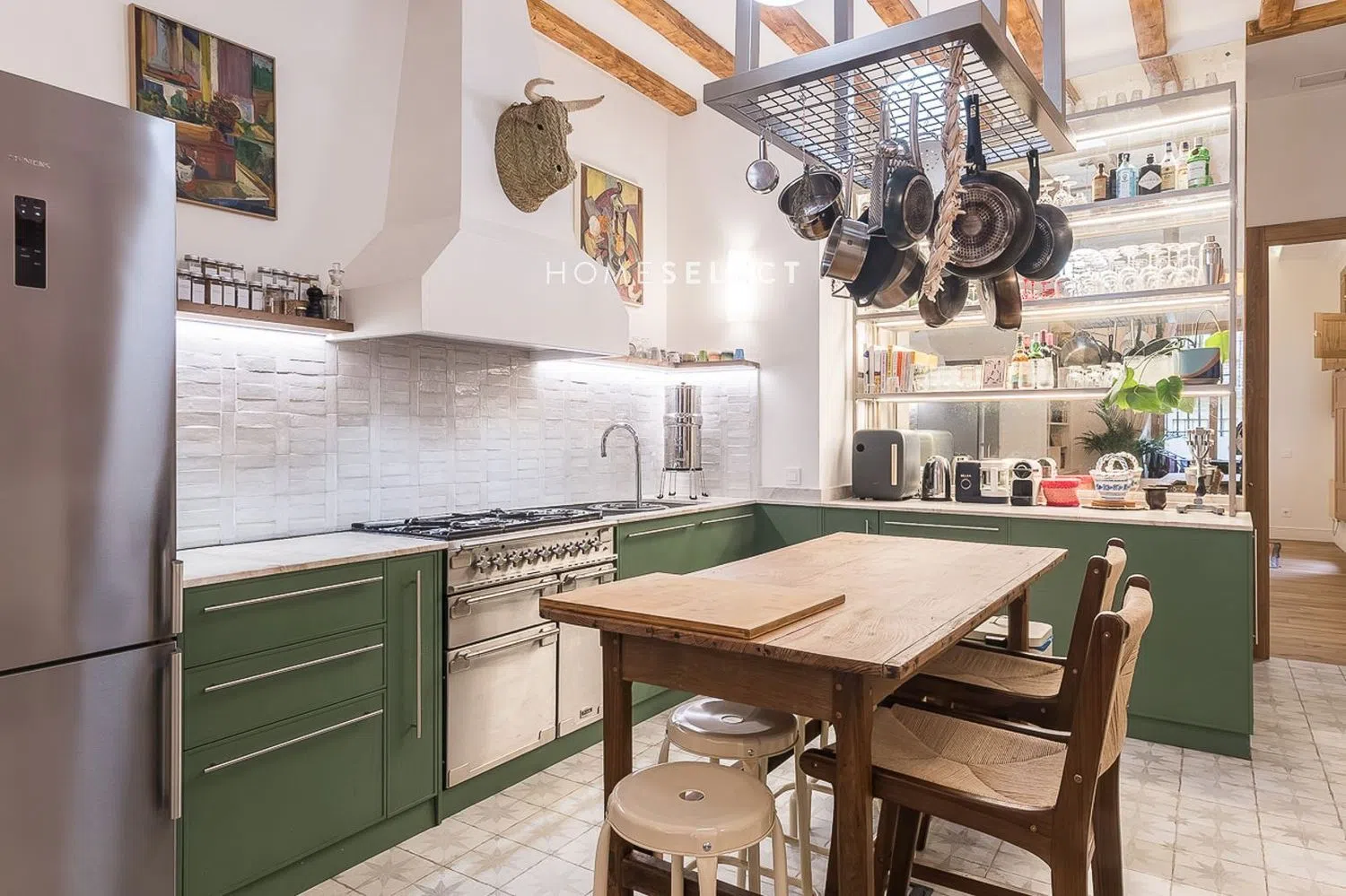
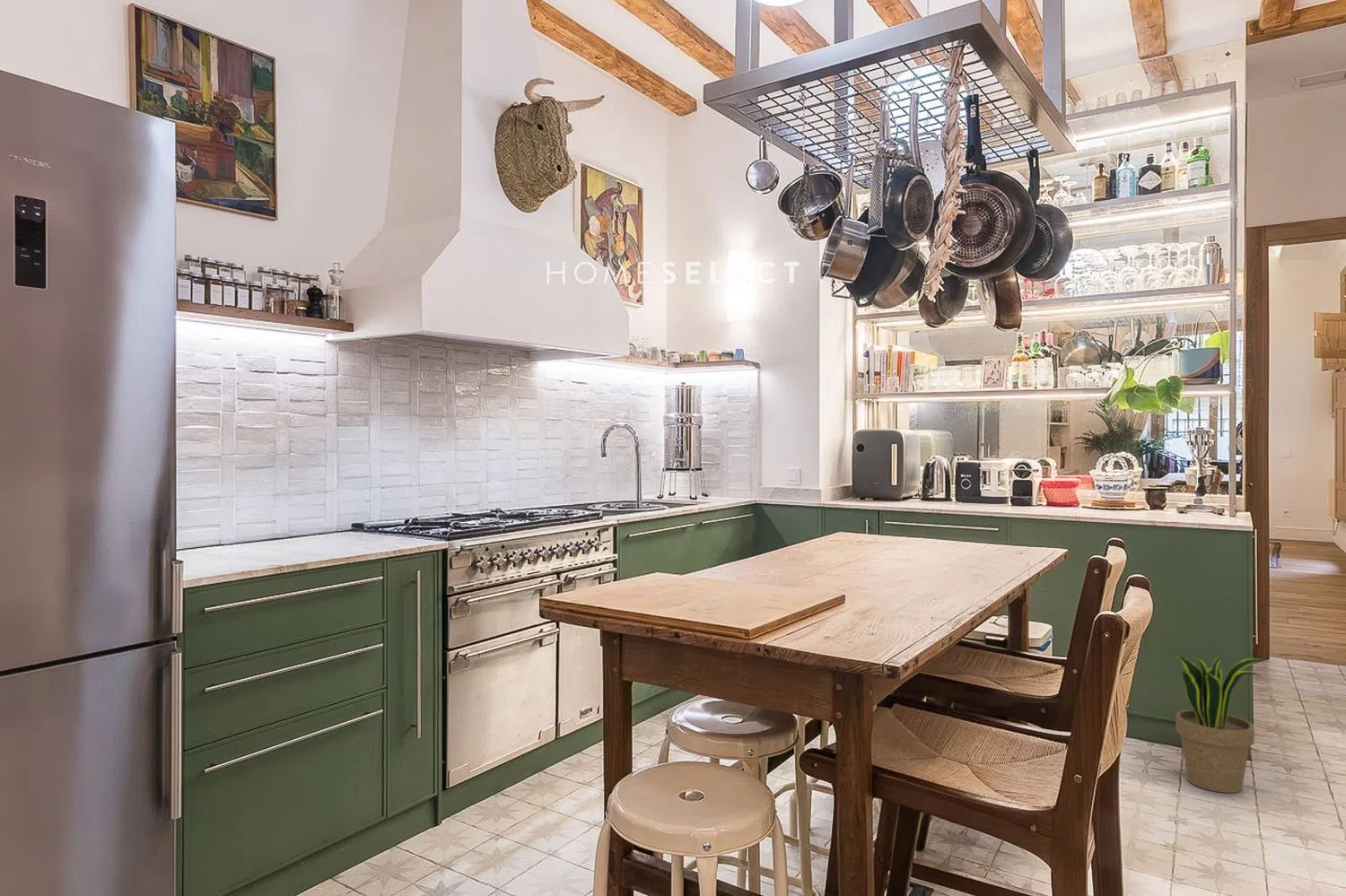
+ potted plant [1172,653,1263,794]
